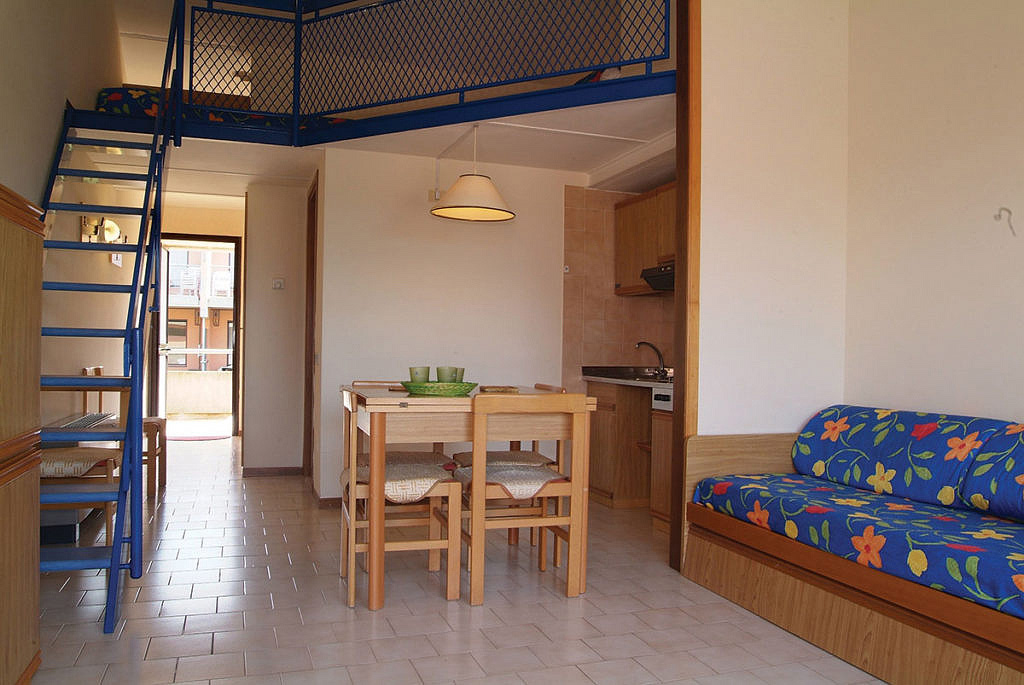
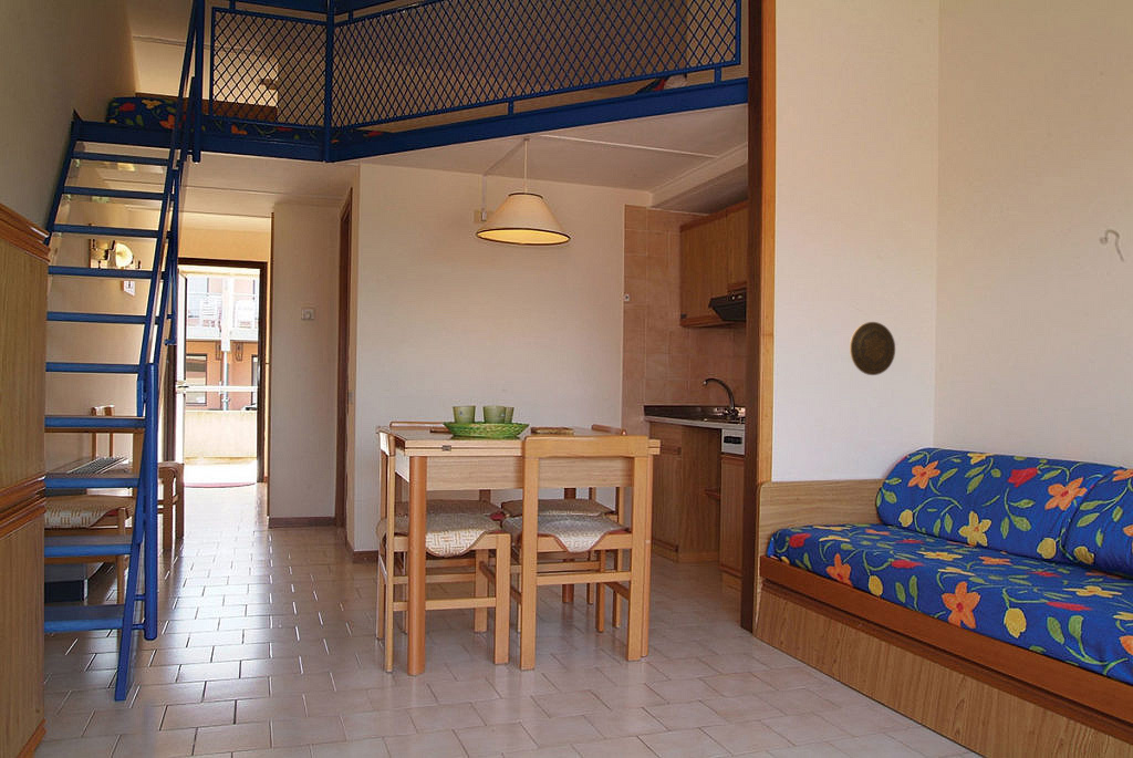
+ decorative plate [849,321,896,376]
